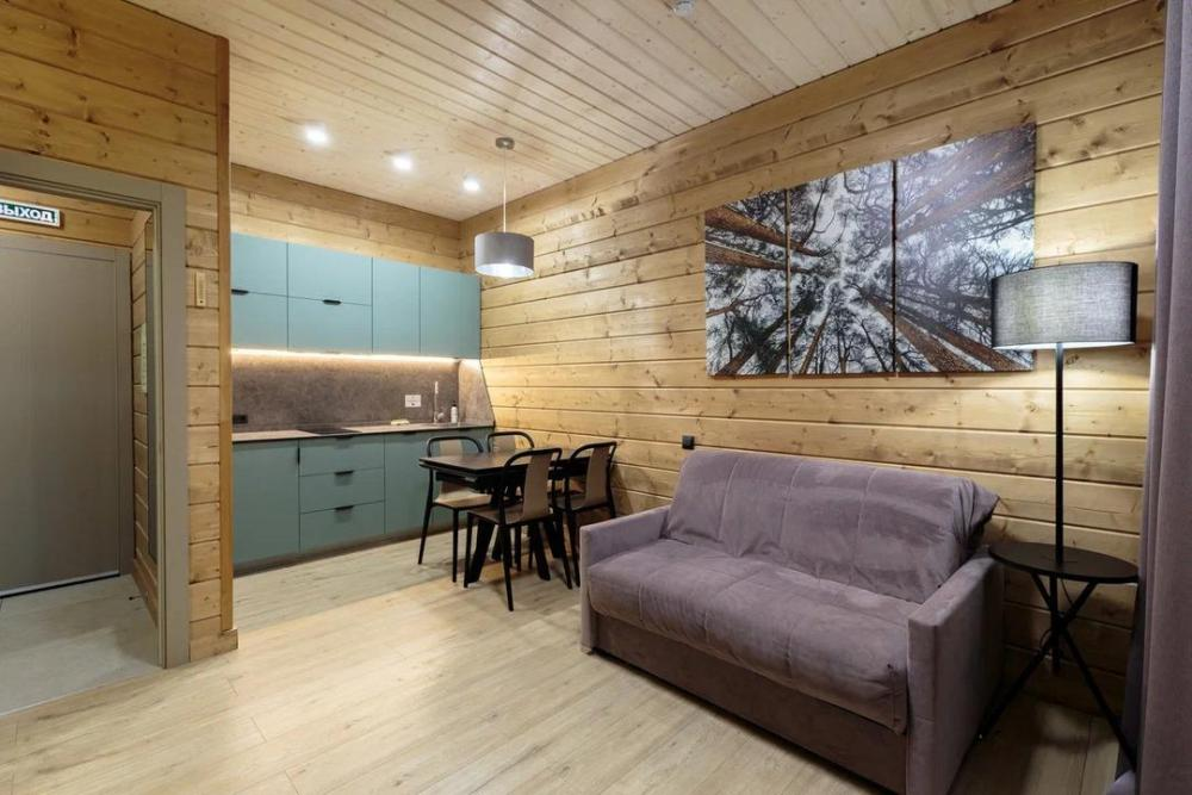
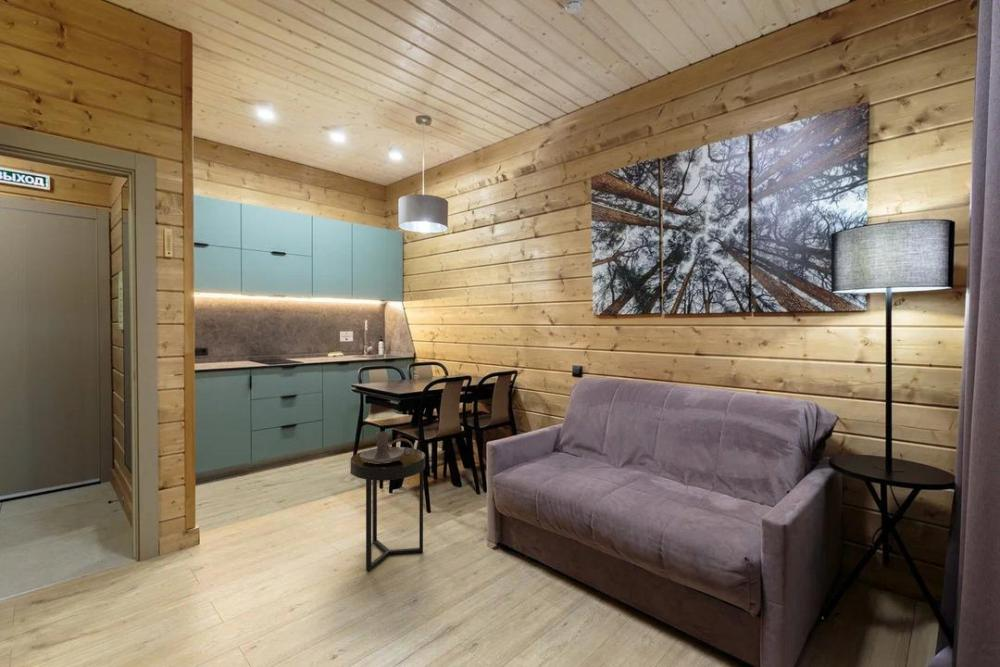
+ side table [350,446,426,572]
+ candle holder [360,431,415,464]
